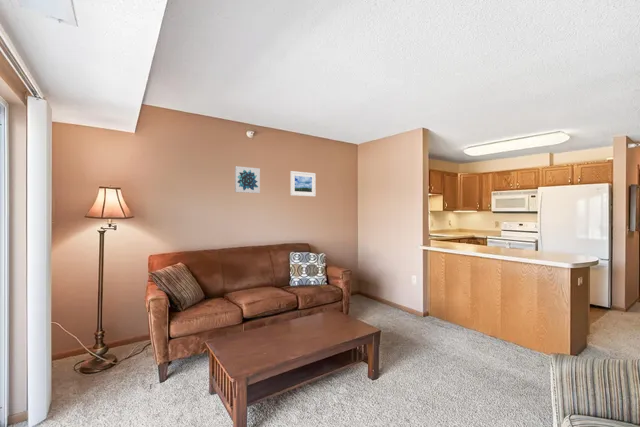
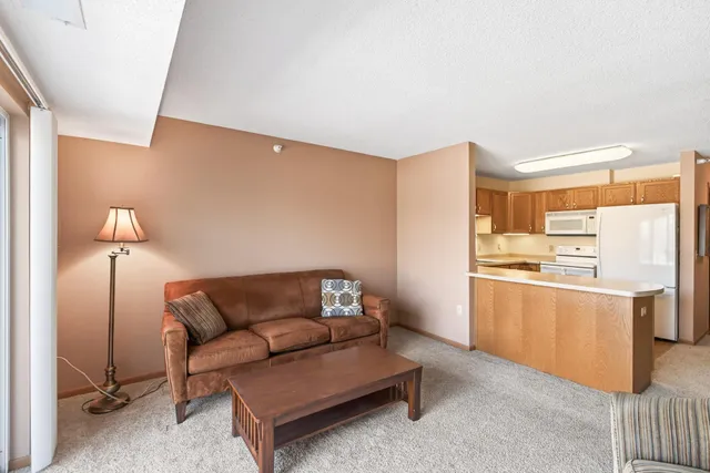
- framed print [289,170,317,197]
- wall art [234,165,261,194]
